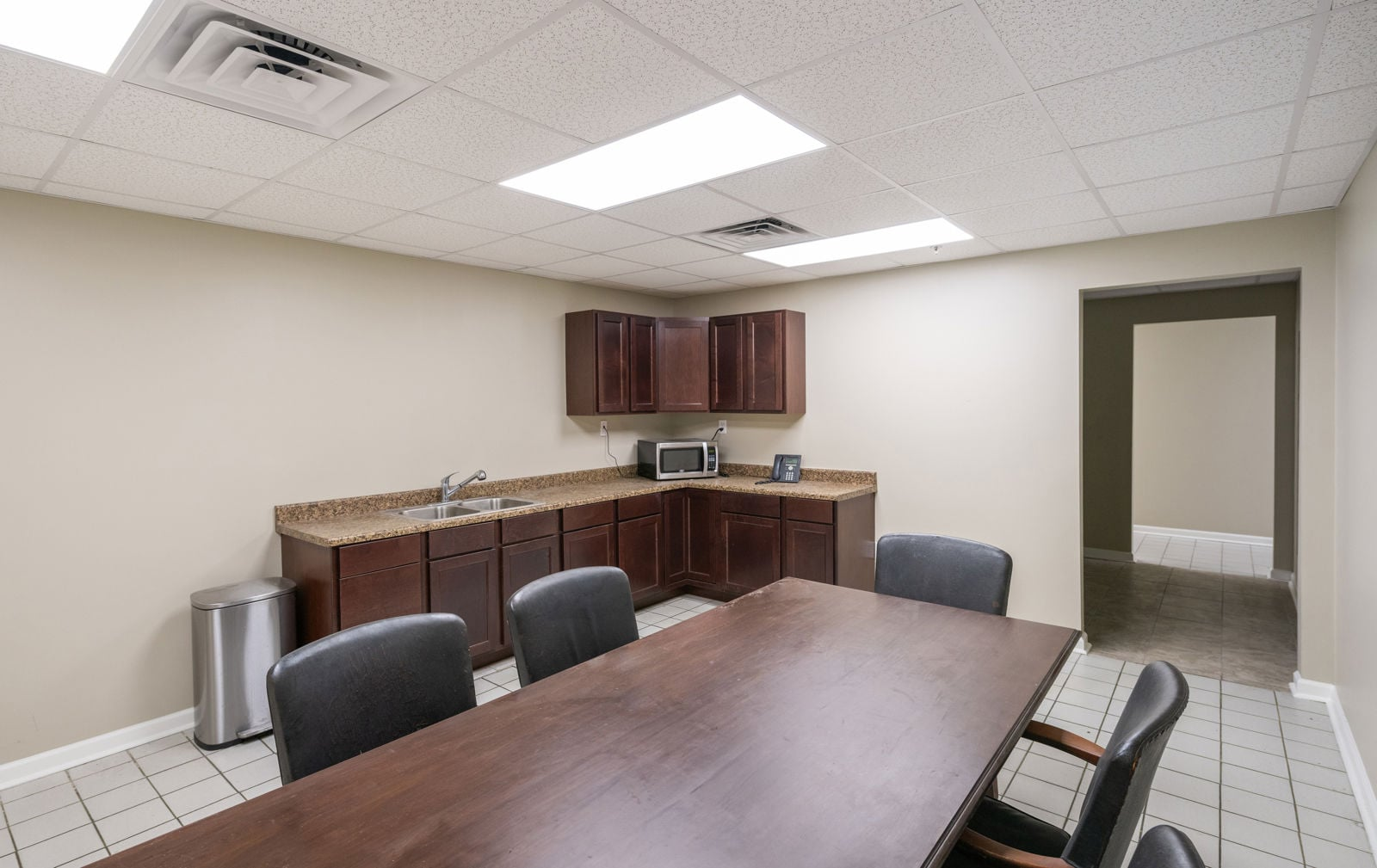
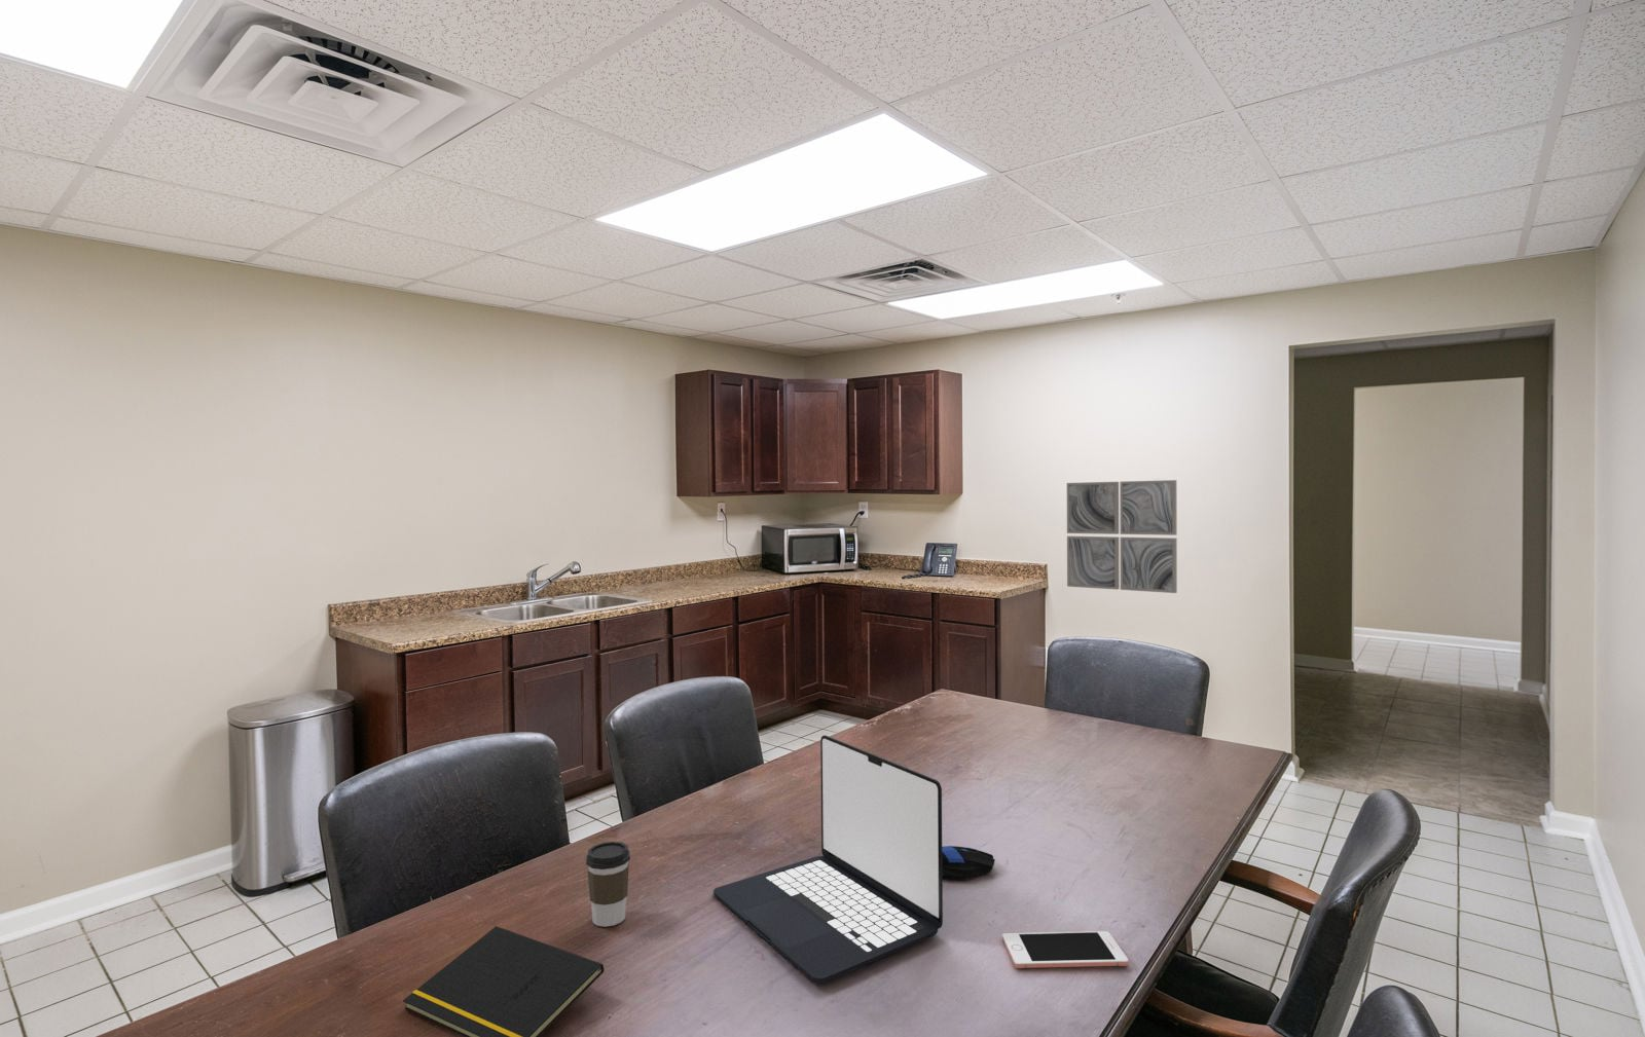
+ computer mouse [941,845,996,880]
+ coffee cup [585,841,631,928]
+ laptop [712,734,944,983]
+ notepad [403,925,604,1037]
+ wall art [1066,479,1178,594]
+ cell phone [1001,931,1129,969]
